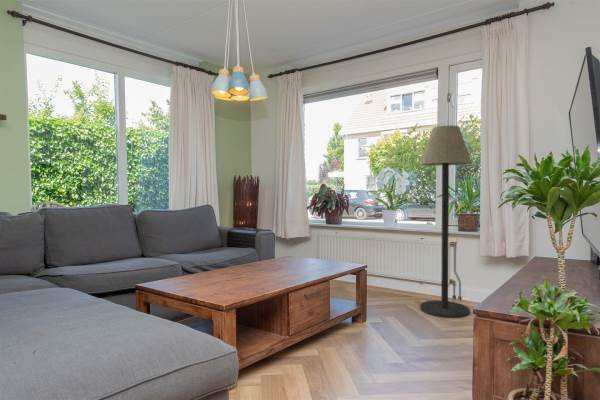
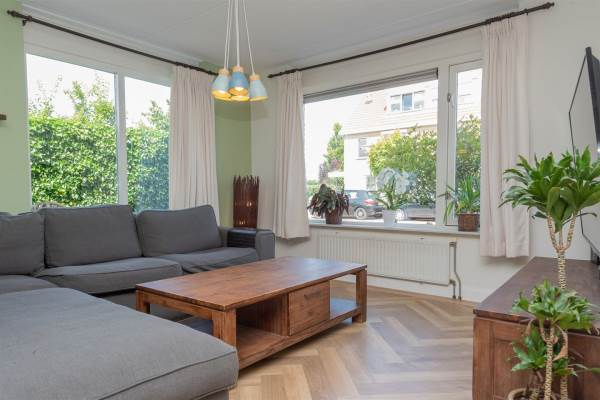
- floor lamp [419,125,473,319]
